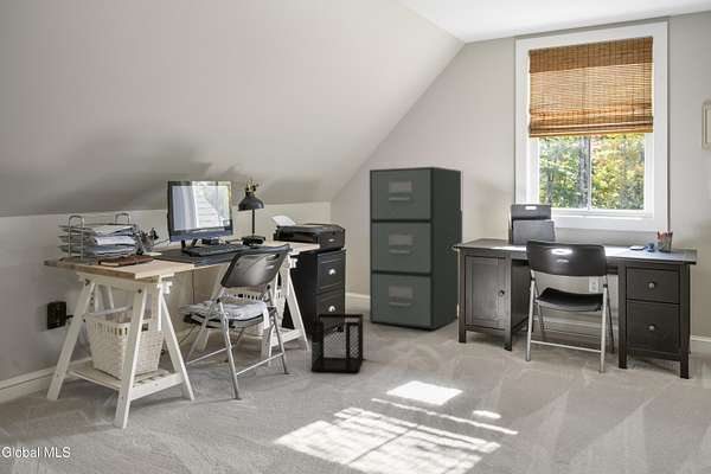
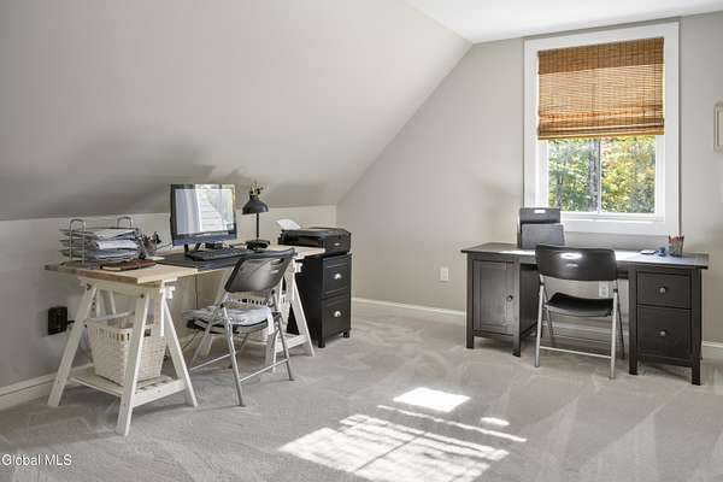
- wastebasket [309,313,365,373]
- filing cabinet [369,166,463,331]
